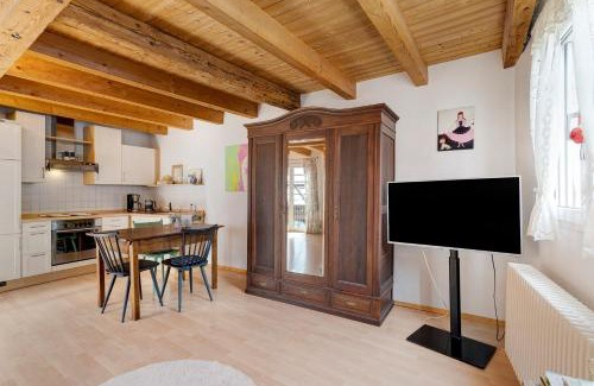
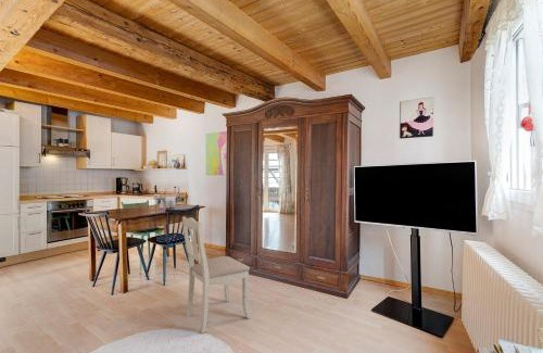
+ dining chair [181,216,252,335]
